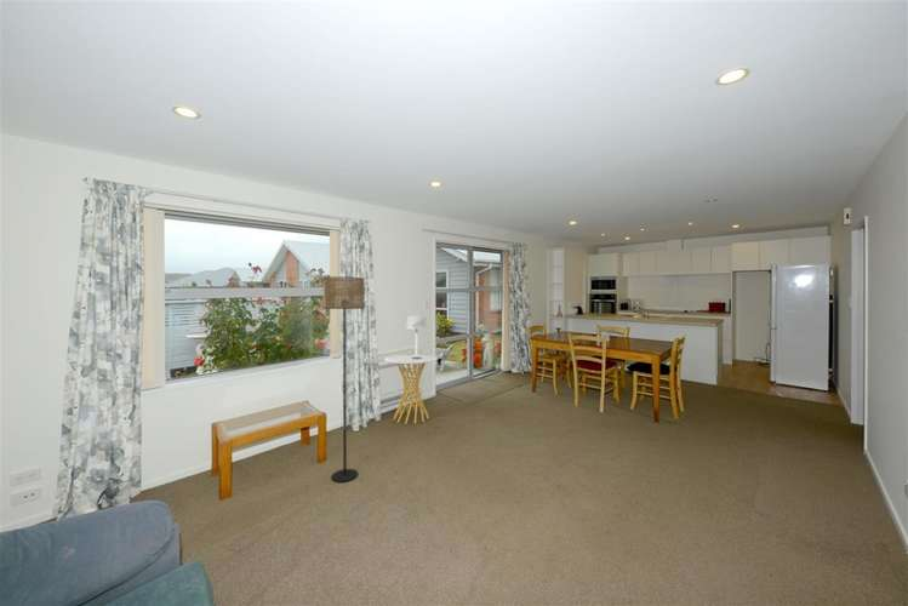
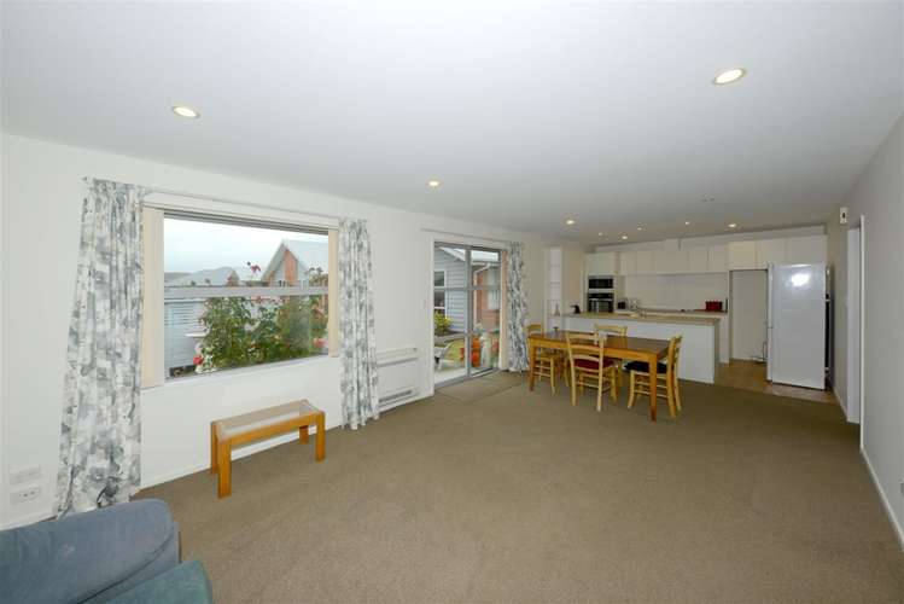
- floor lamp [322,275,366,484]
- table lamp [405,314,428,359]
- side table [383,354,439,425]
